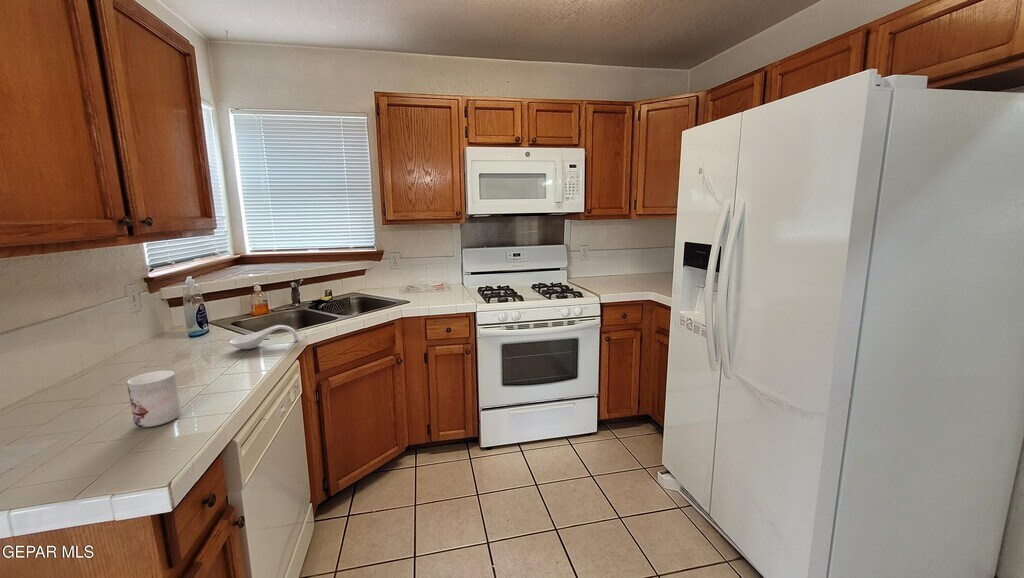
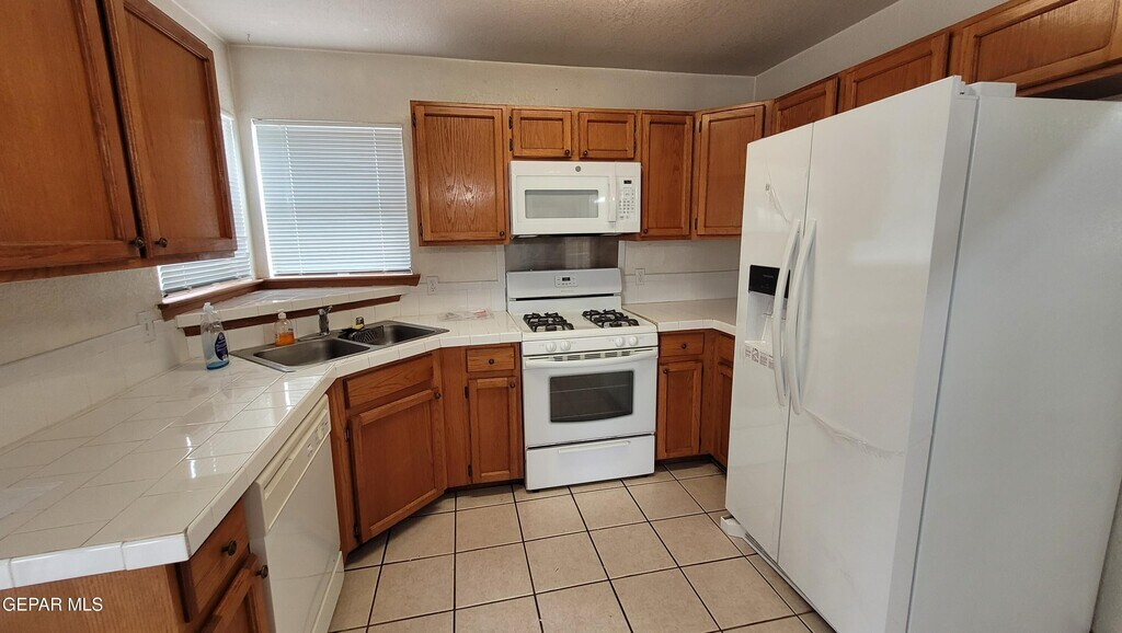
- spoon rest [228,324,299,350]
- mug [126,370,182,428]
